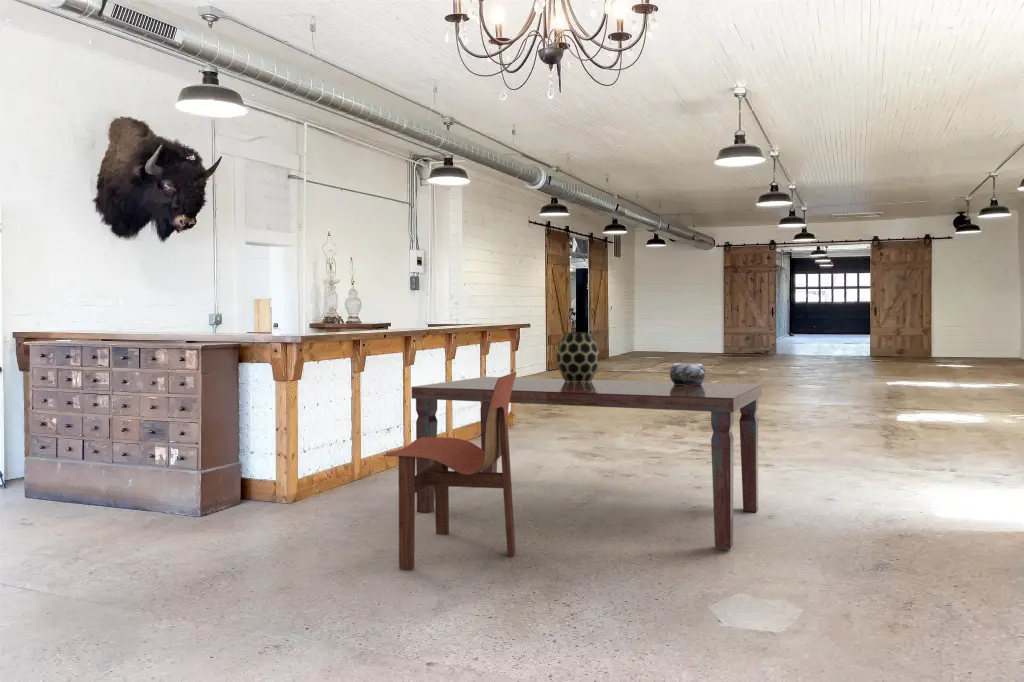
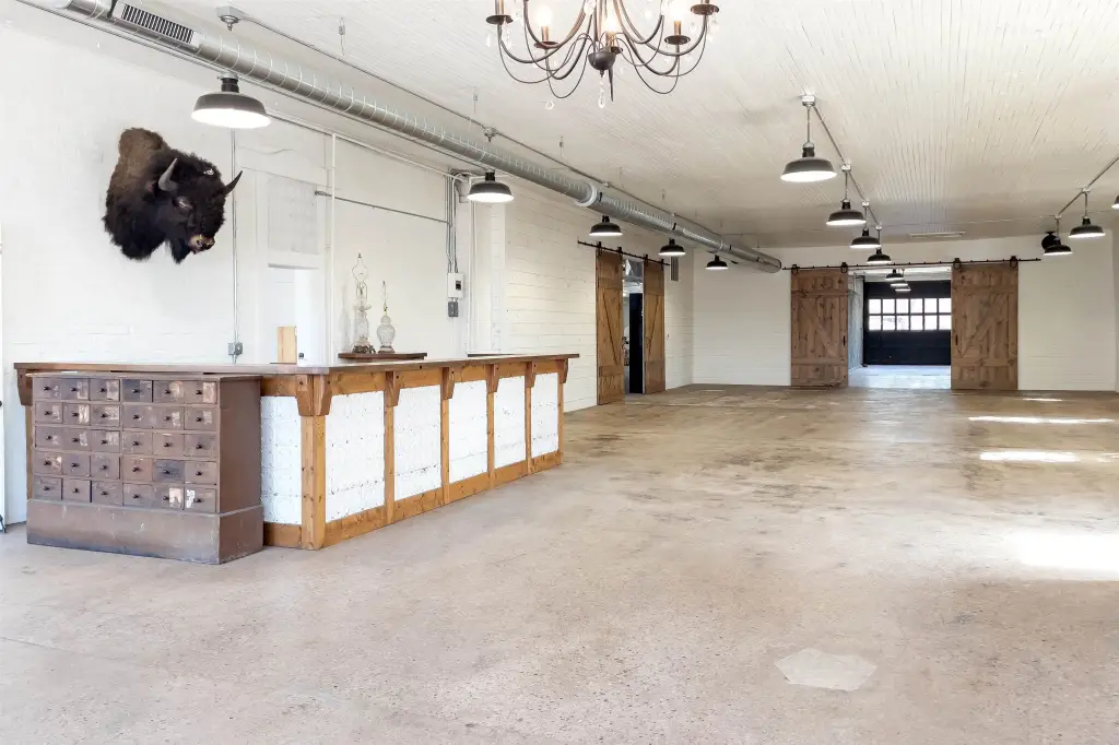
- chair [382,371,518,570]
- vase [556,332,601,382]
- decorative bowl [669,362,707,386]
- dining table [410,376,763,550]
